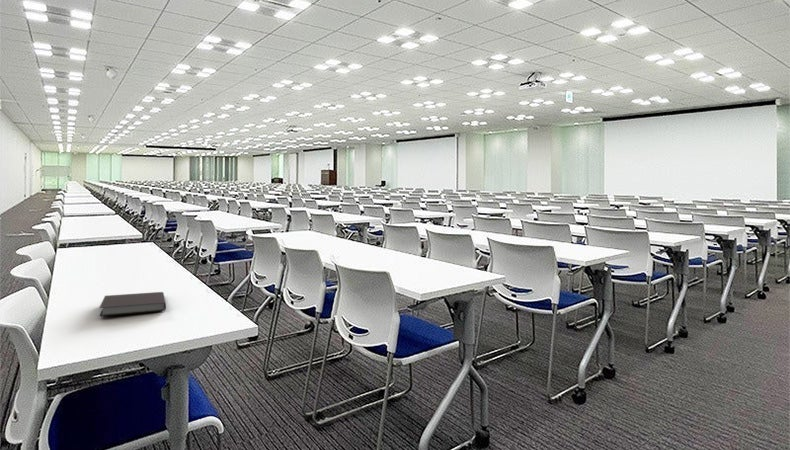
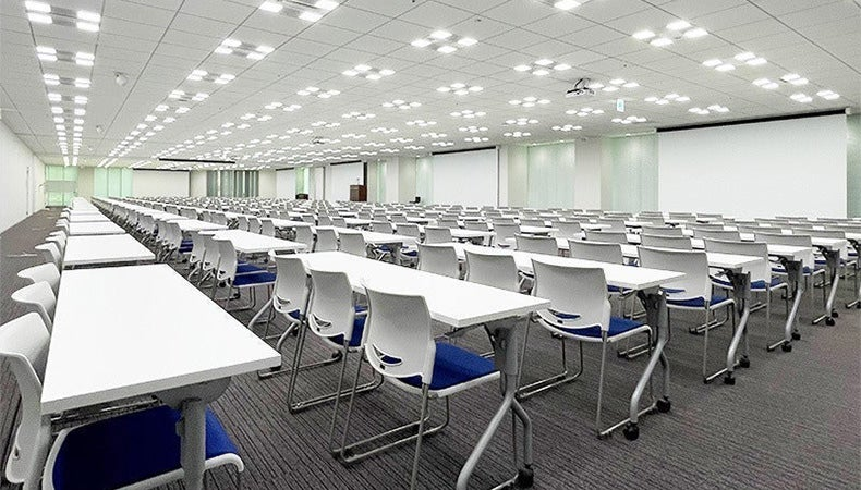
- notebook [98,291,167,317]
